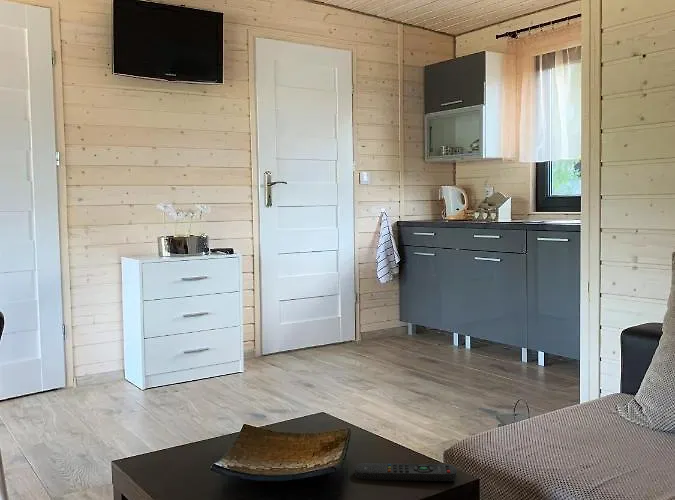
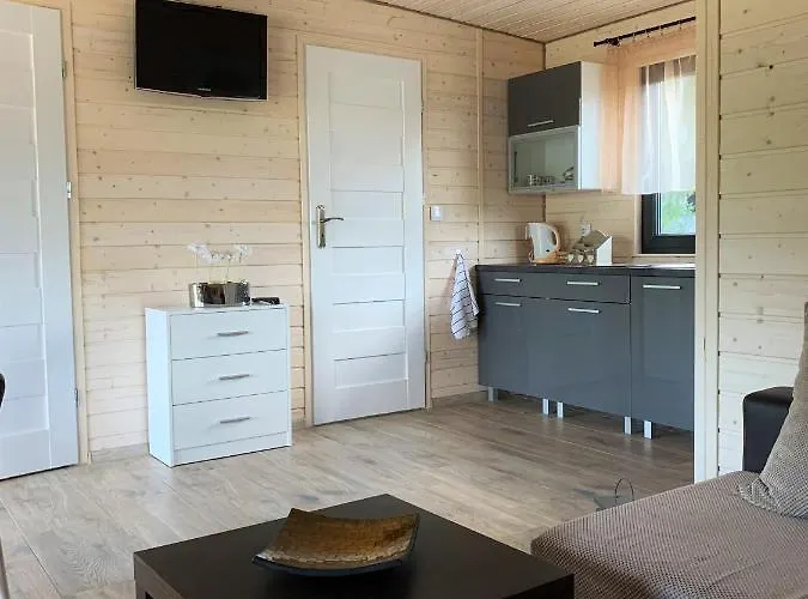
- remote control [354,462,458,482]
